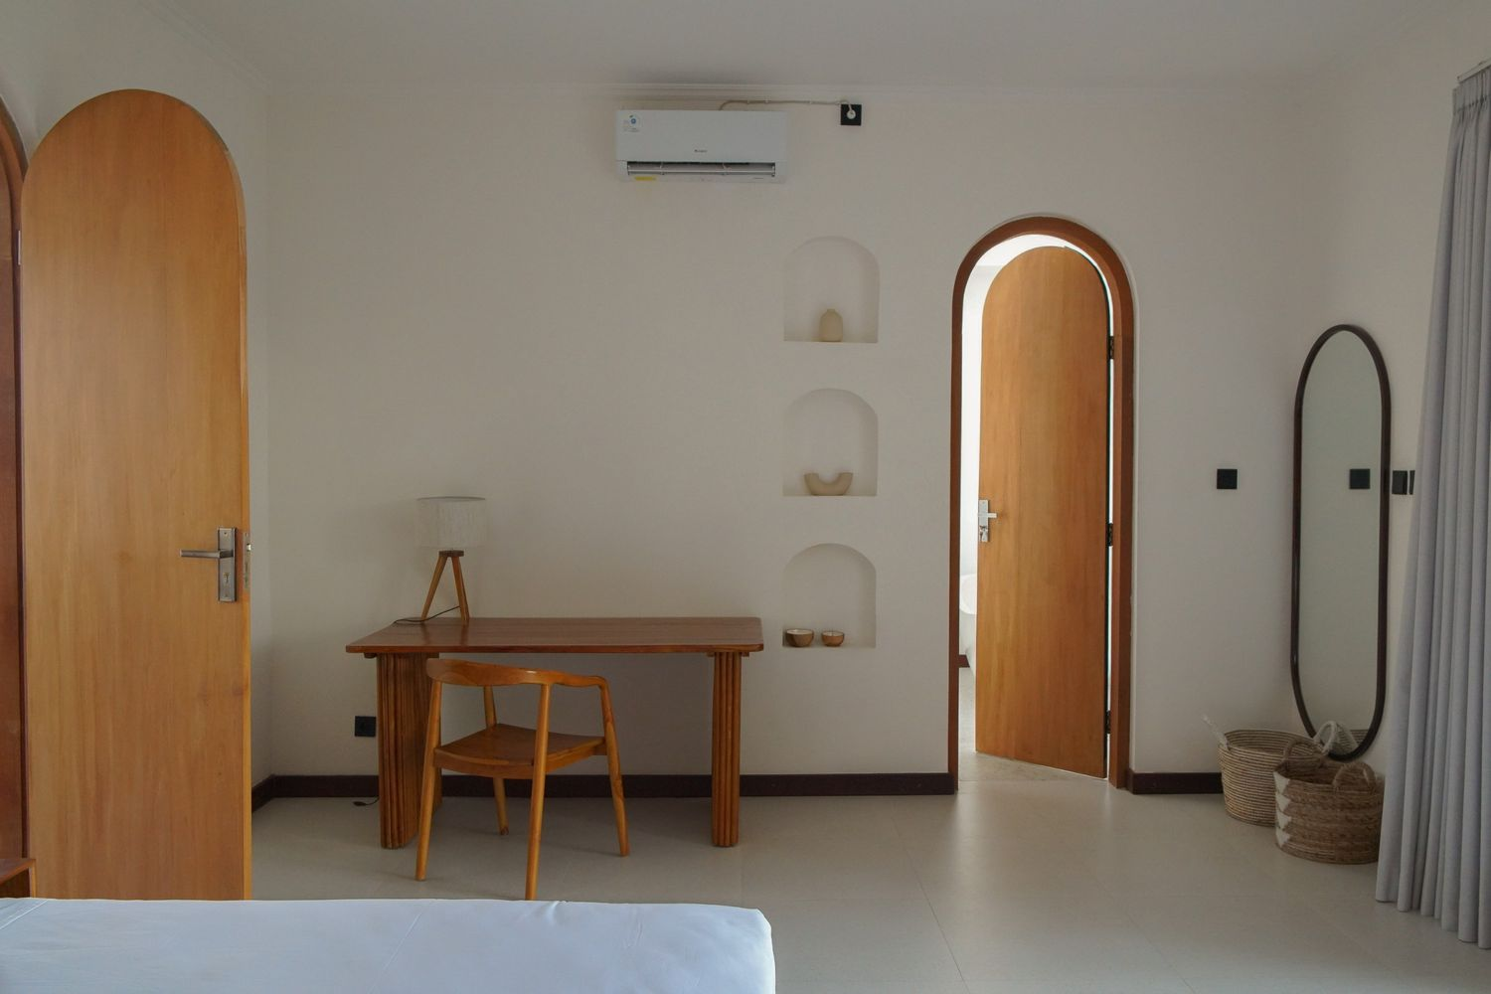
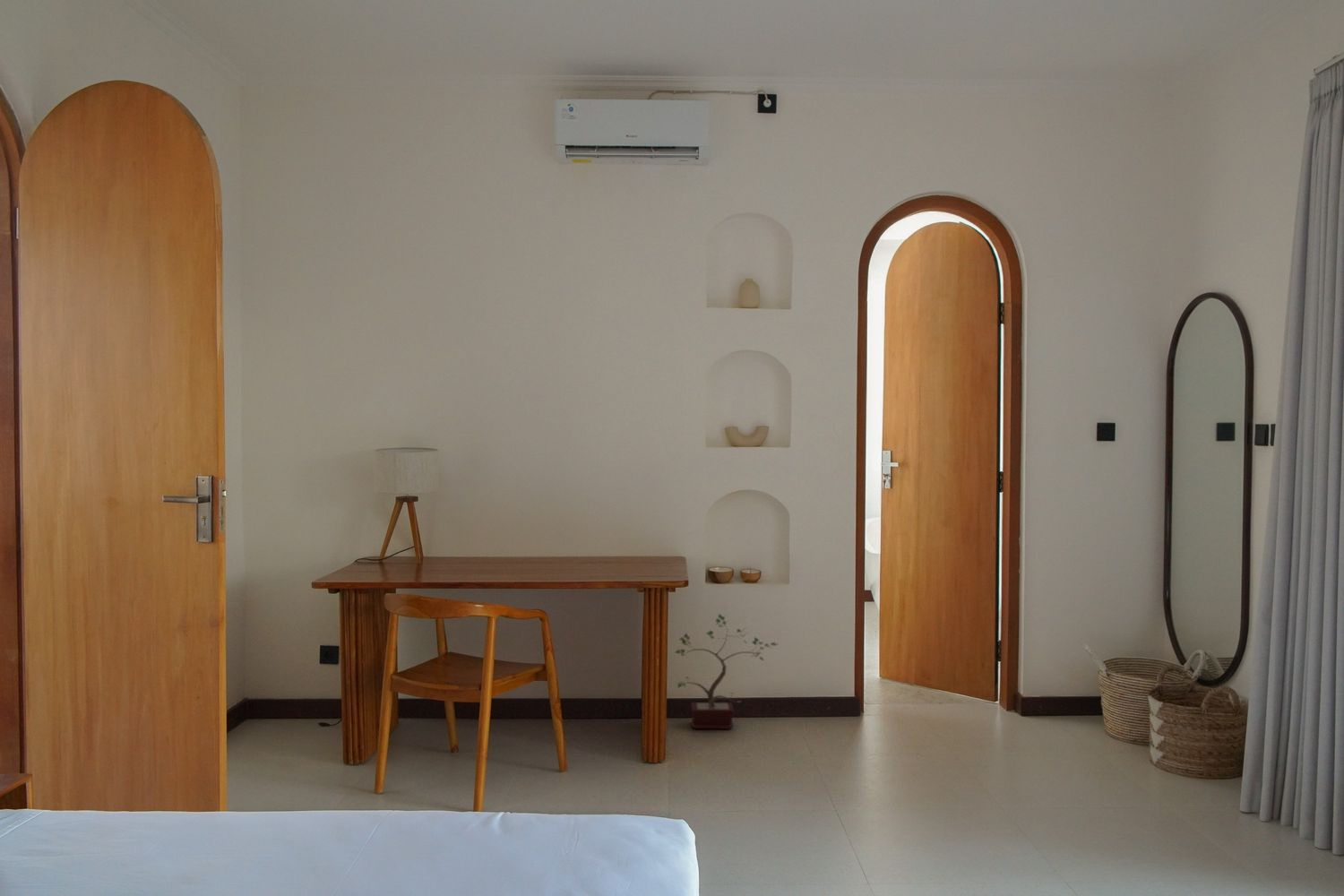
+ potted plant [675,613,779,730]
